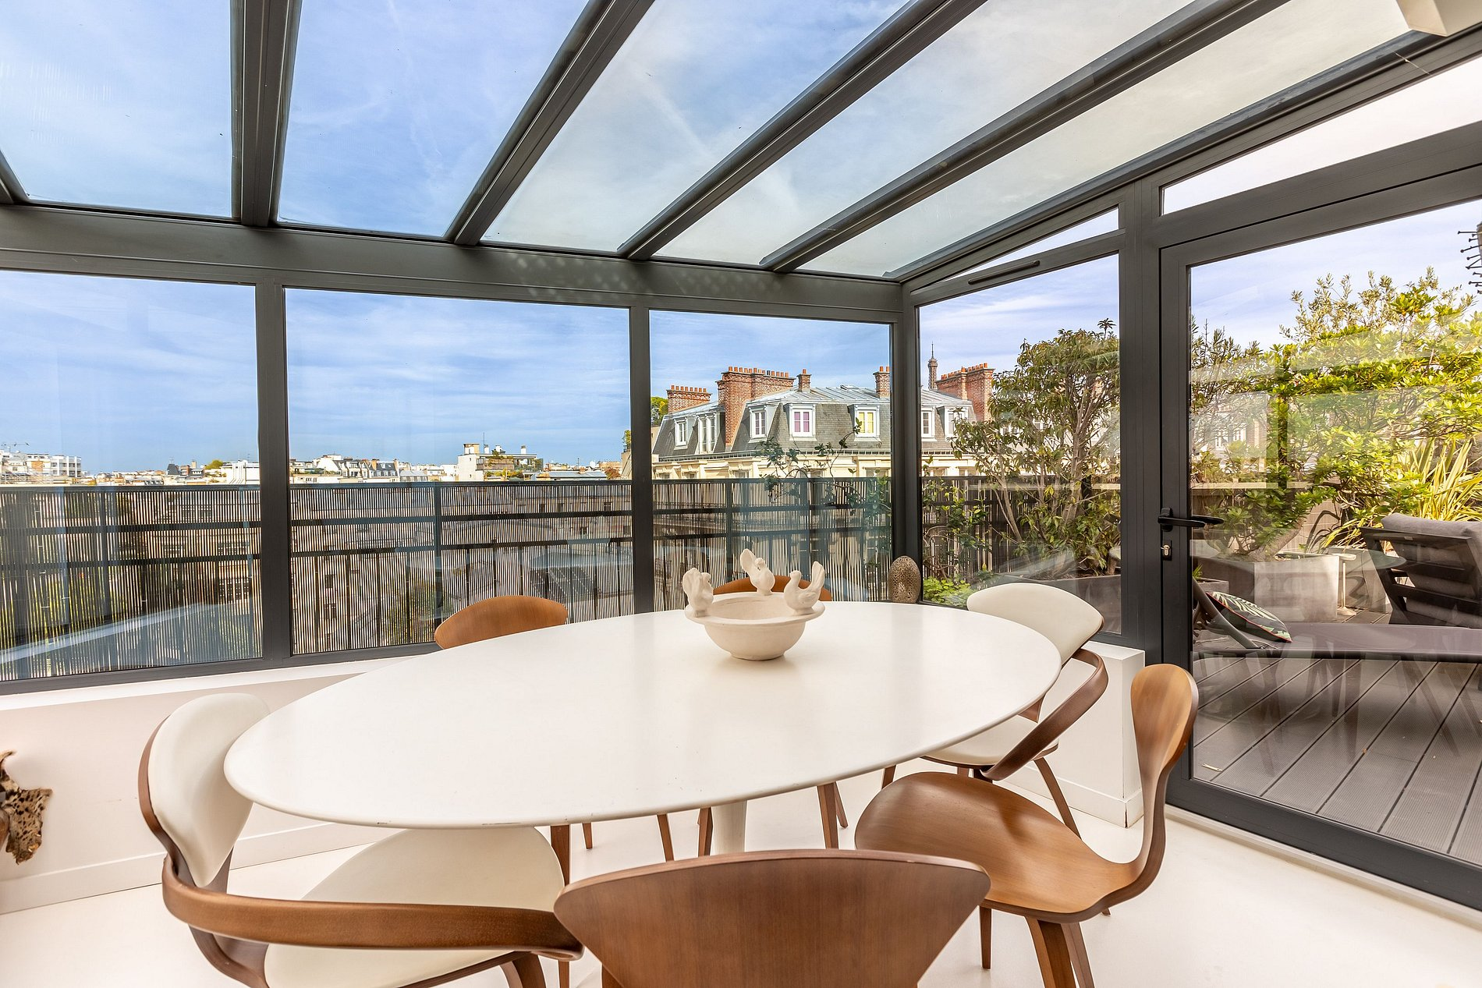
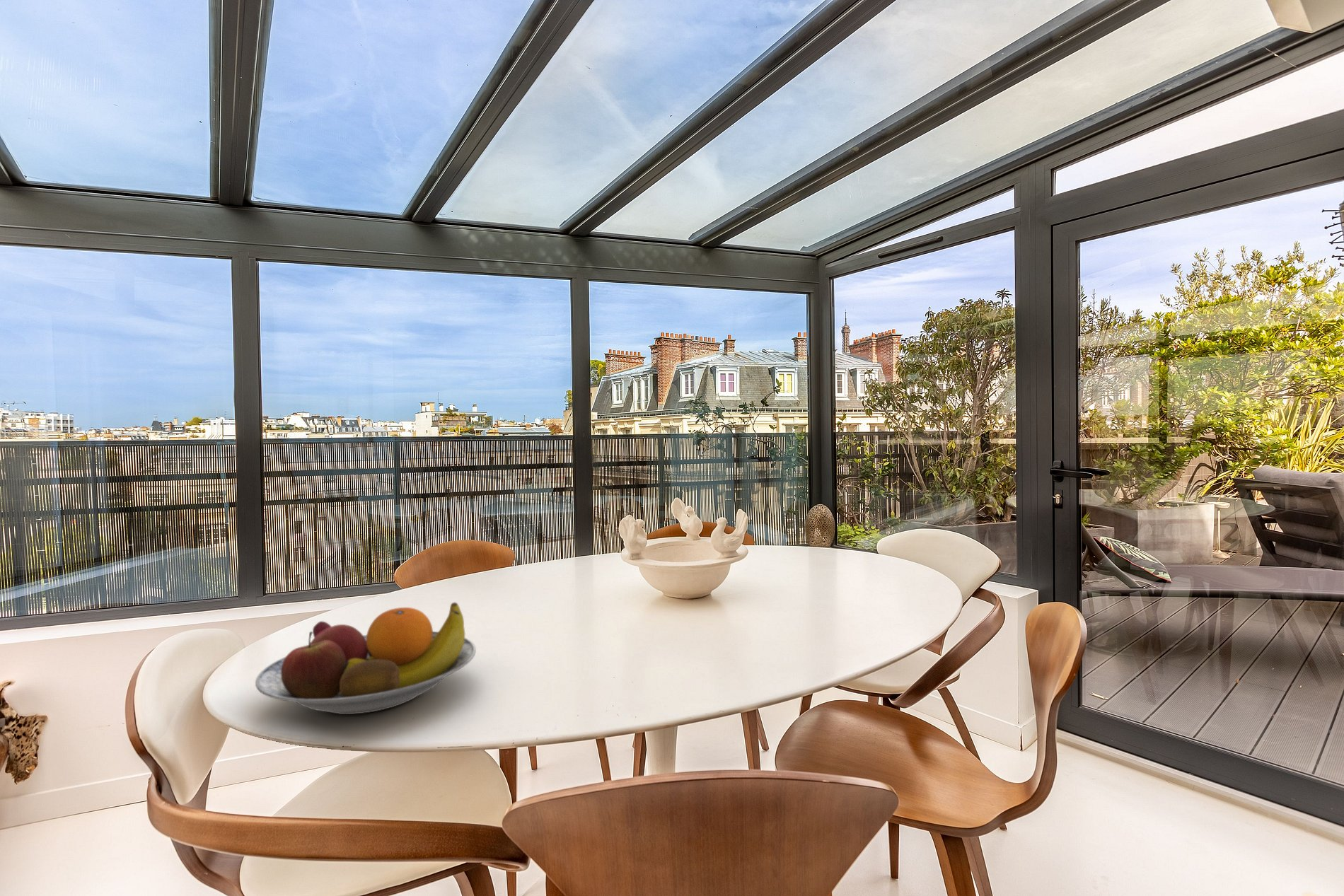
+ fruit bowl [255,601,477,715]
